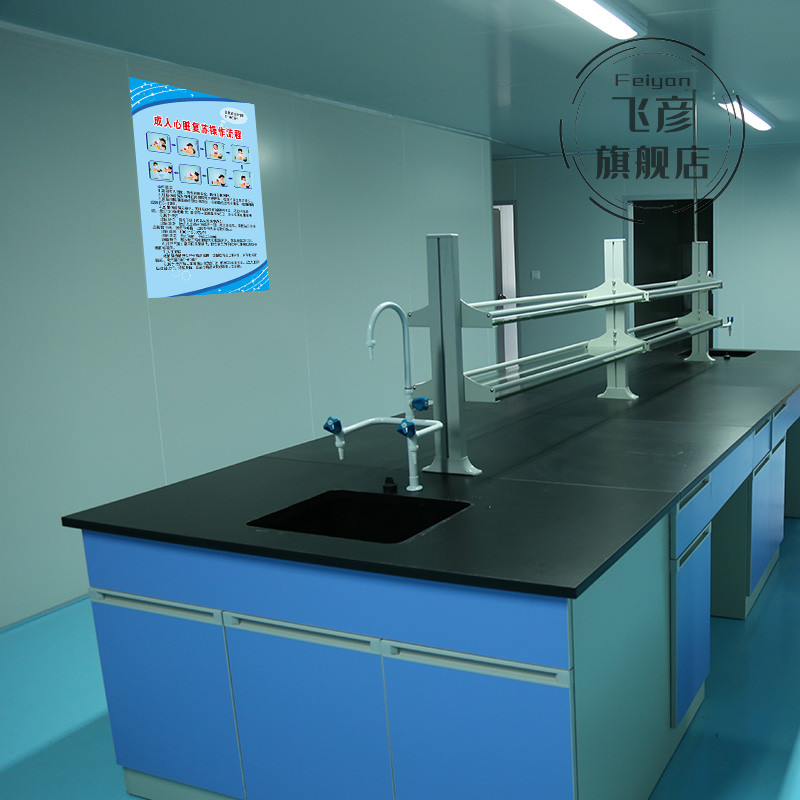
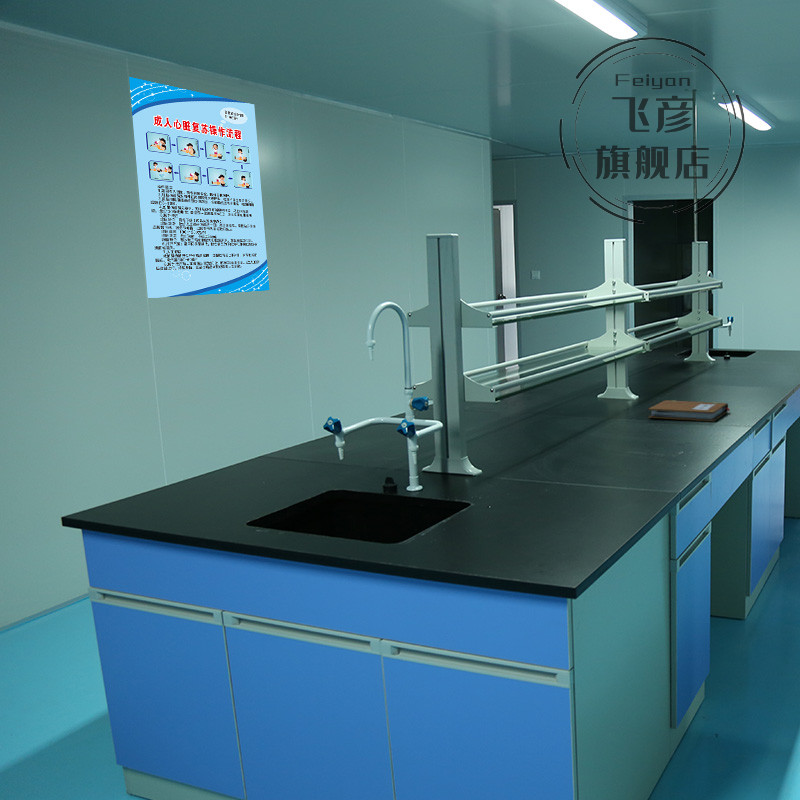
+ notebook [648,399,731,422]
